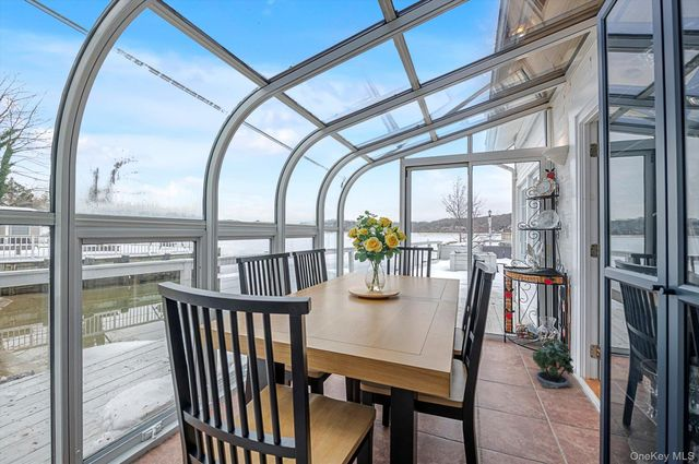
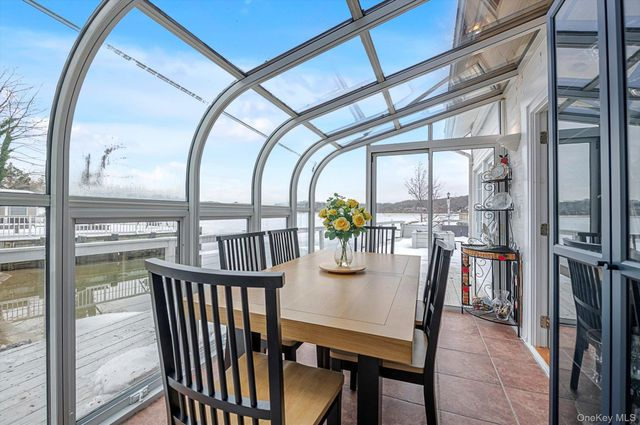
- potted plant [531,337,574,390]
